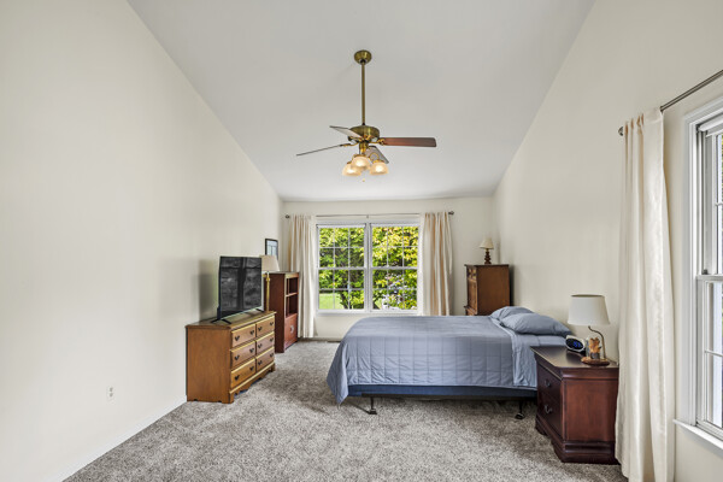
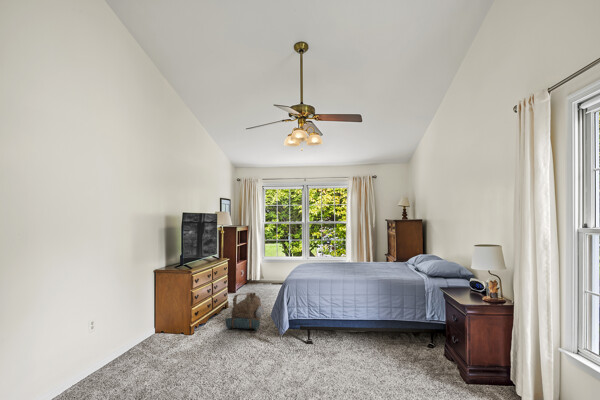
+ backpack [225,292,265,332]
